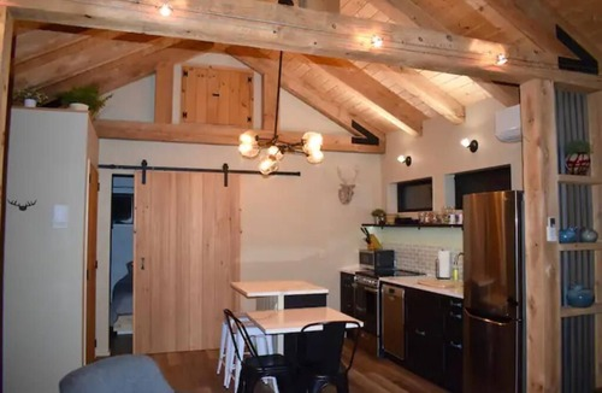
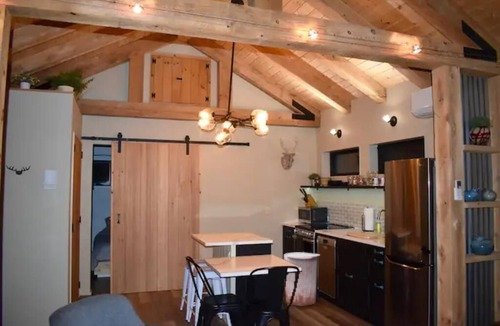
+ trash can [283,251,321,307]
